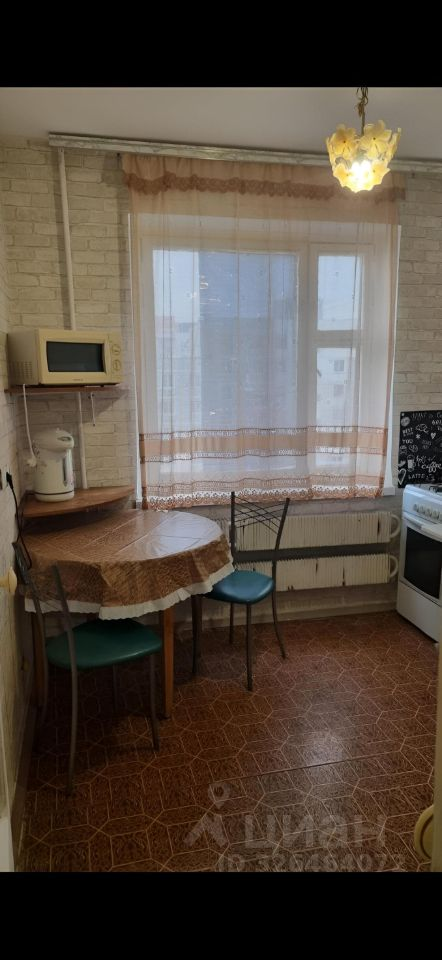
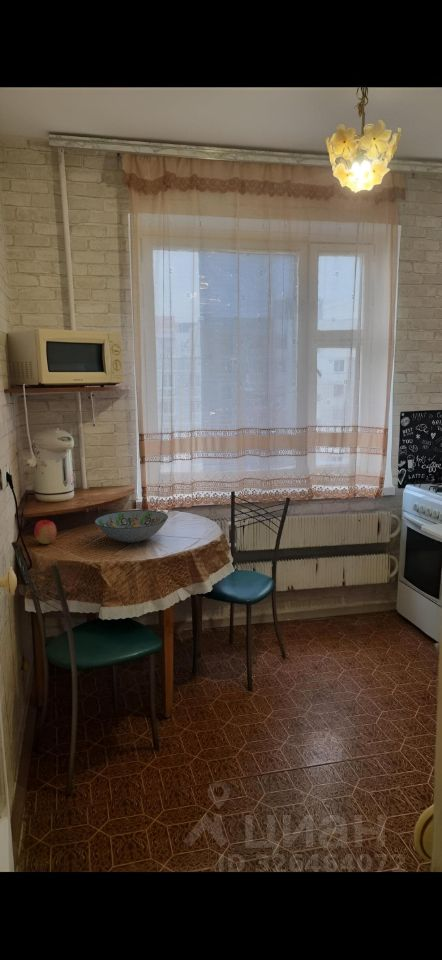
+ apple [33,519,58,545]
+ decorative bowl [94,509,169,544]
